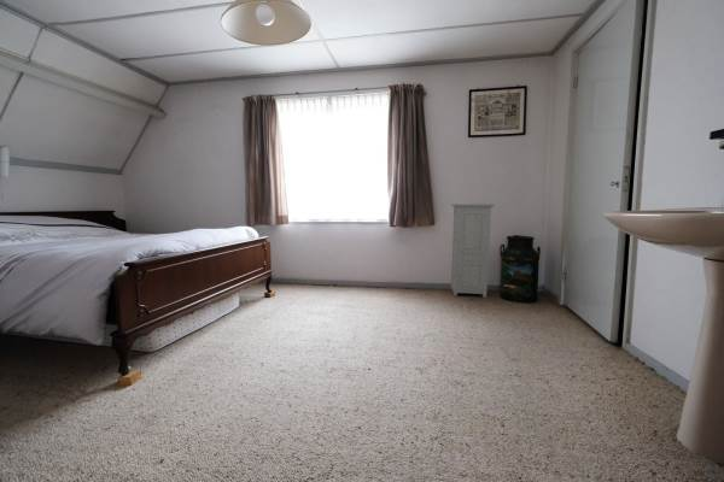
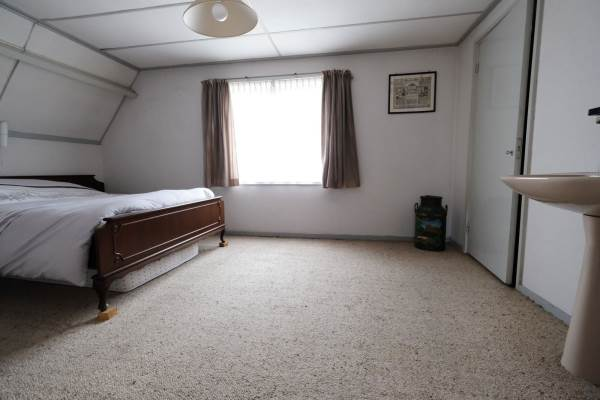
- cabinet [450,202,496,299]
